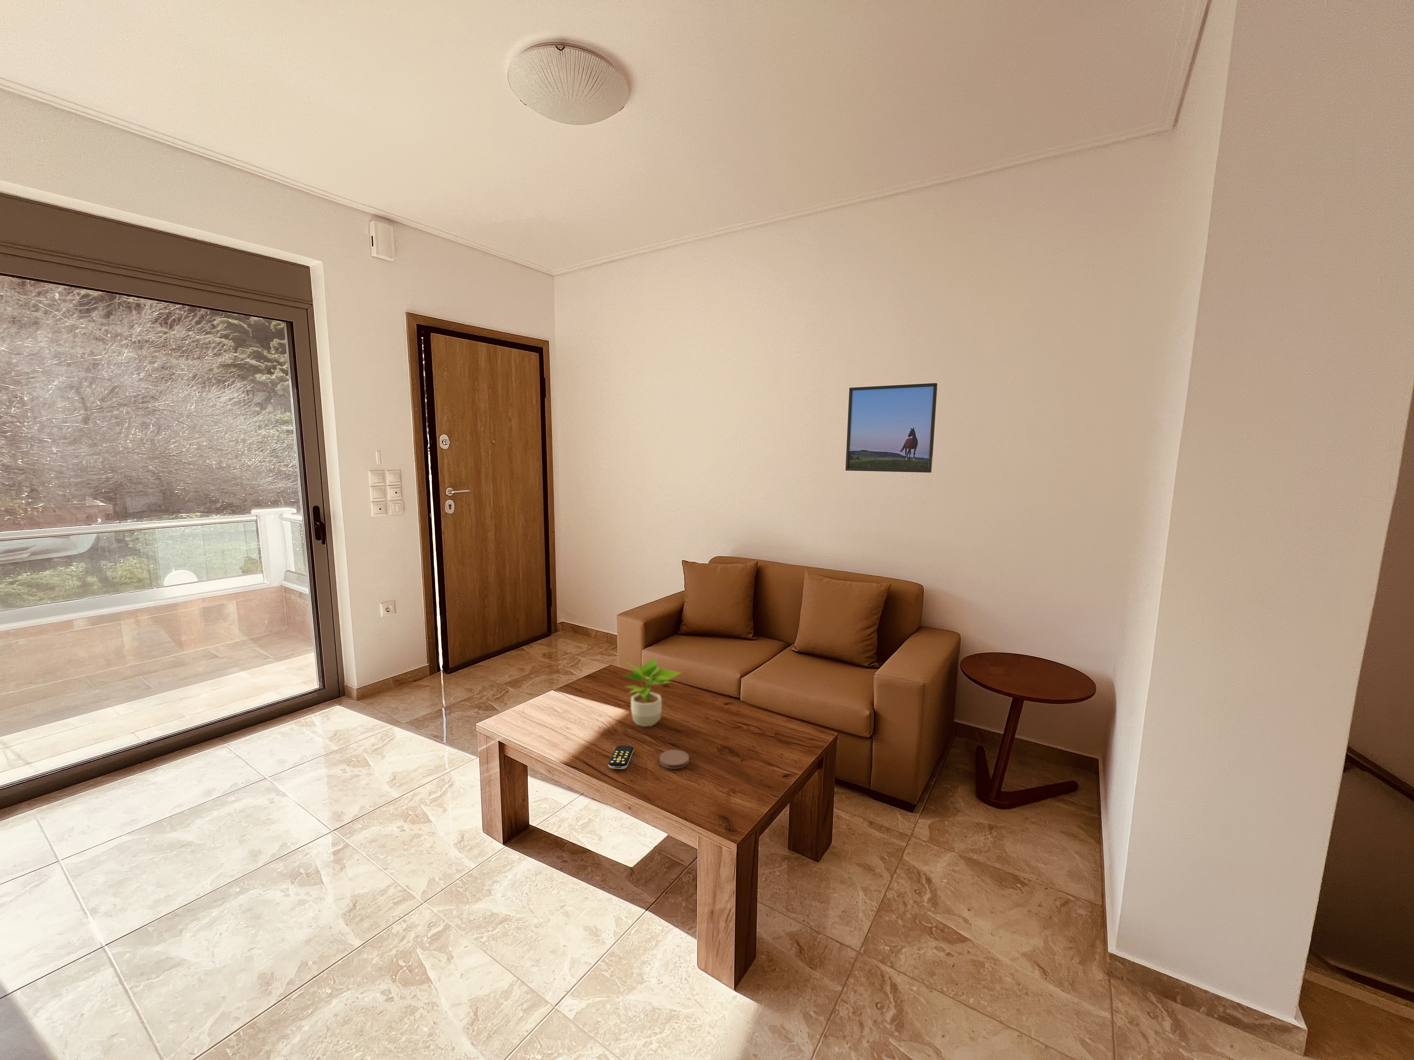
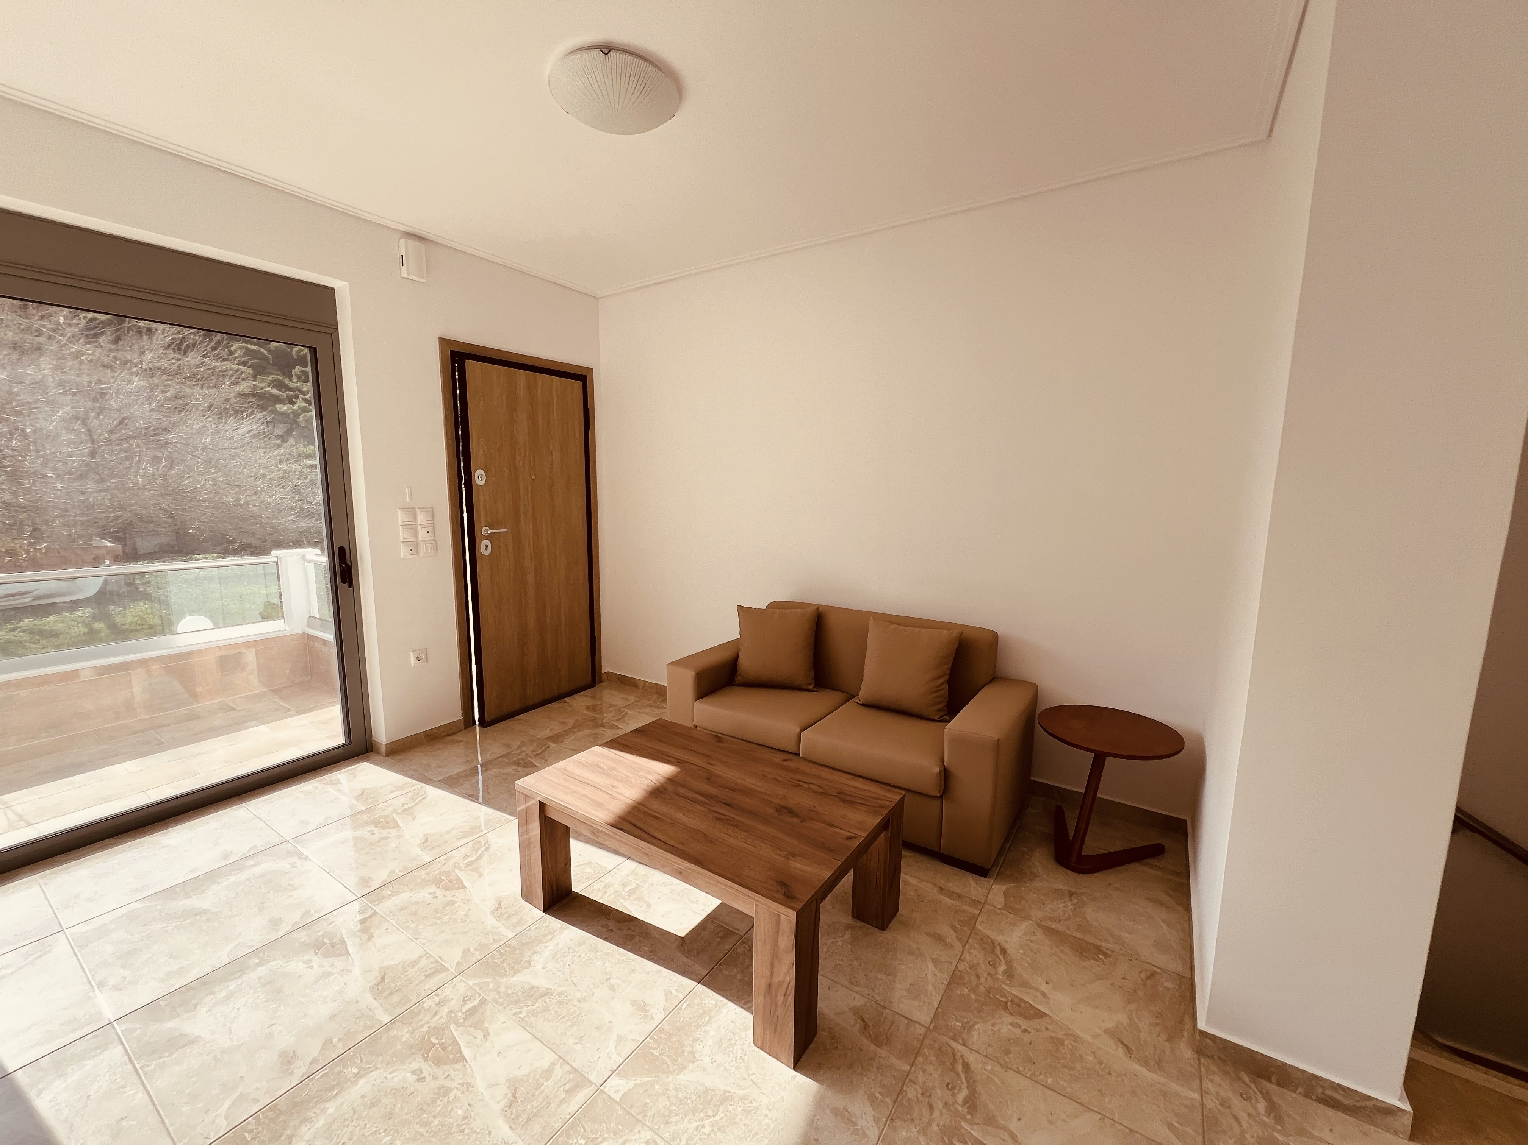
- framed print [845,383,937,473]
- remote control [608,745,634,769]
- coaster [659,749,689,769]
- potted plant [622,658,681,727]
